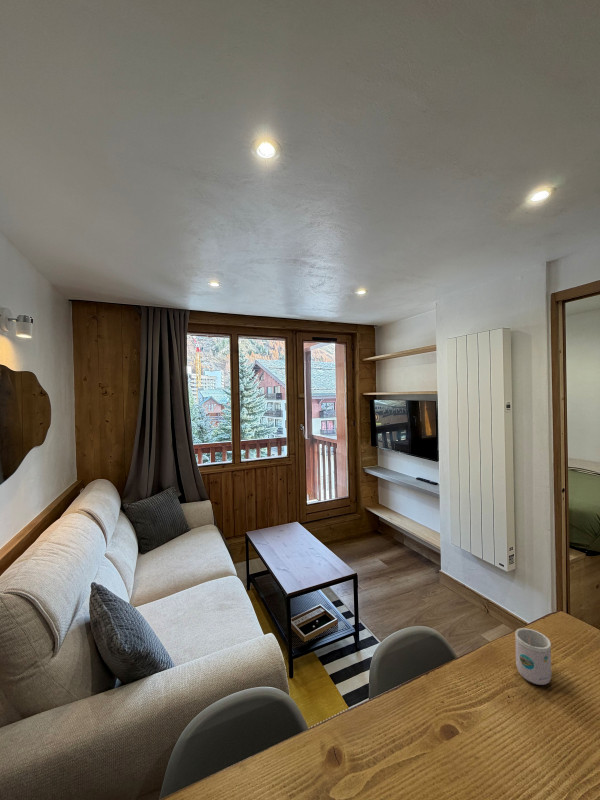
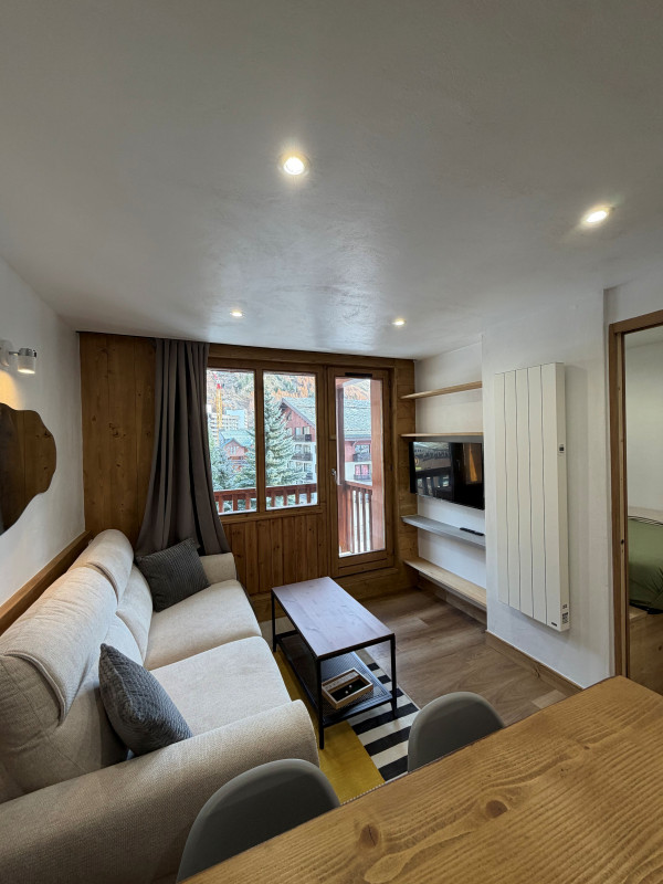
- mug [514,627,553,686]
